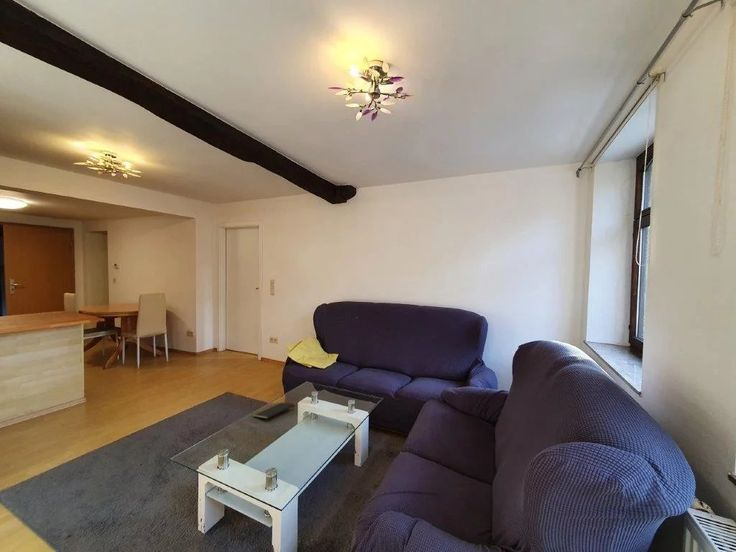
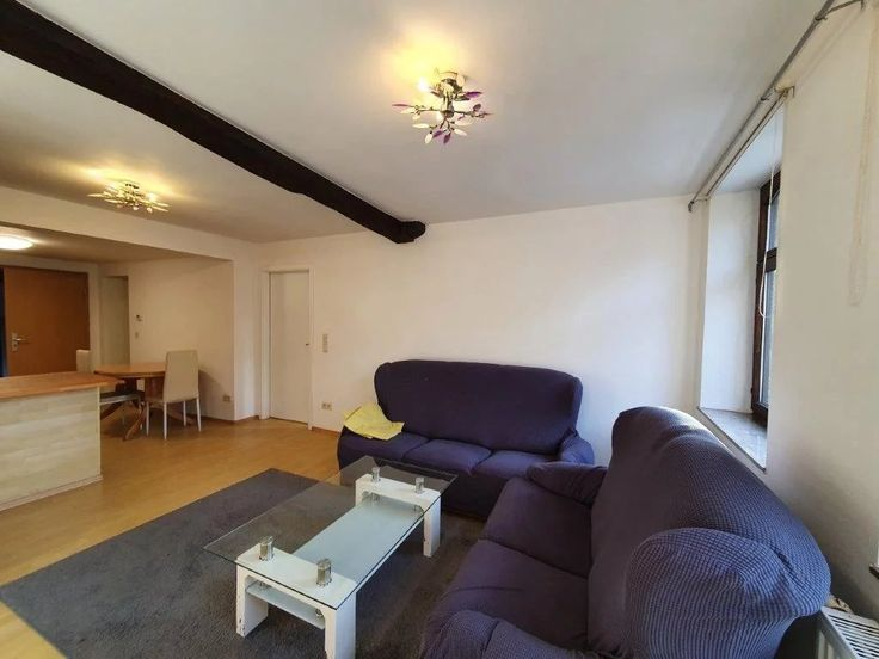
- notepad [251,401,295,420]
